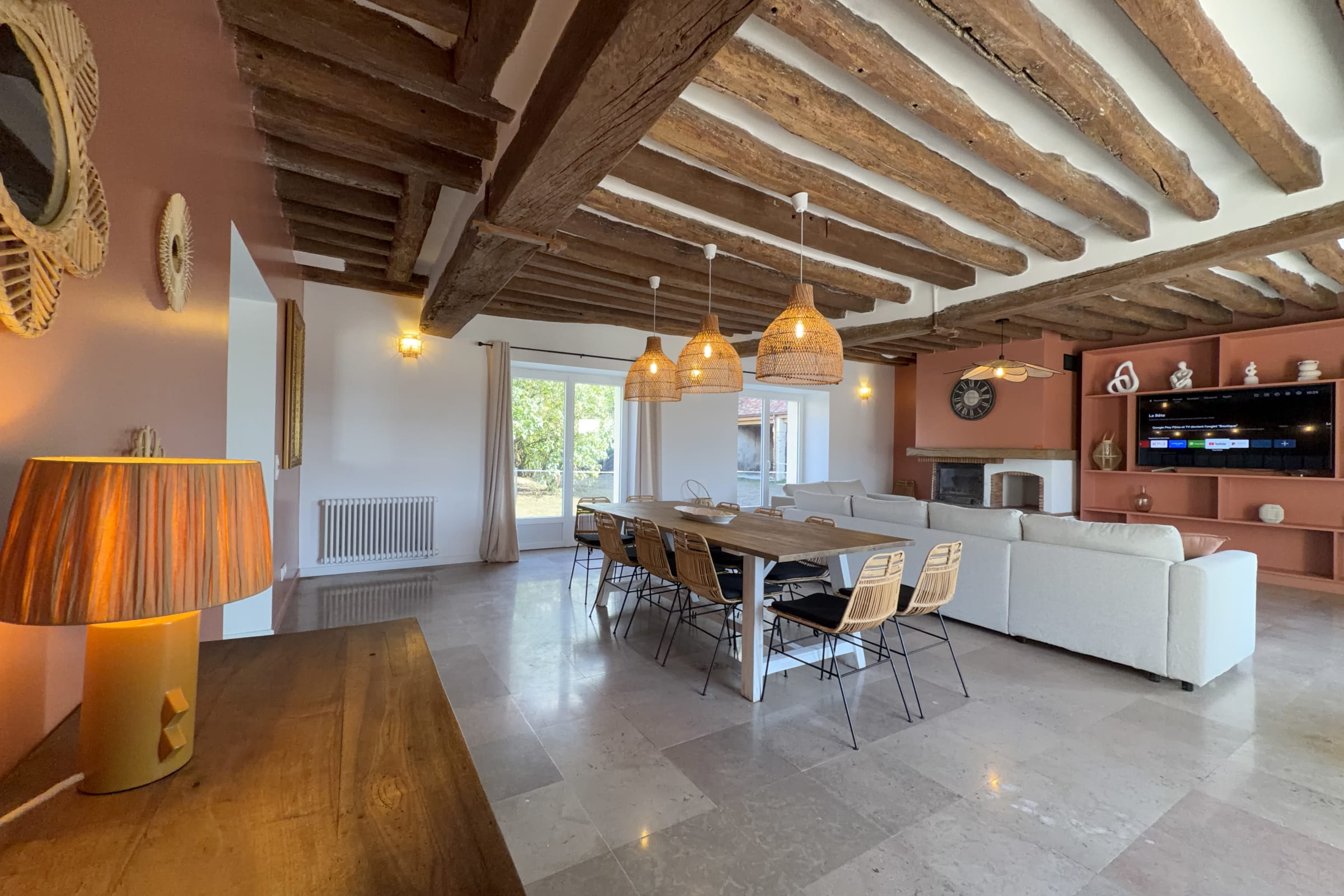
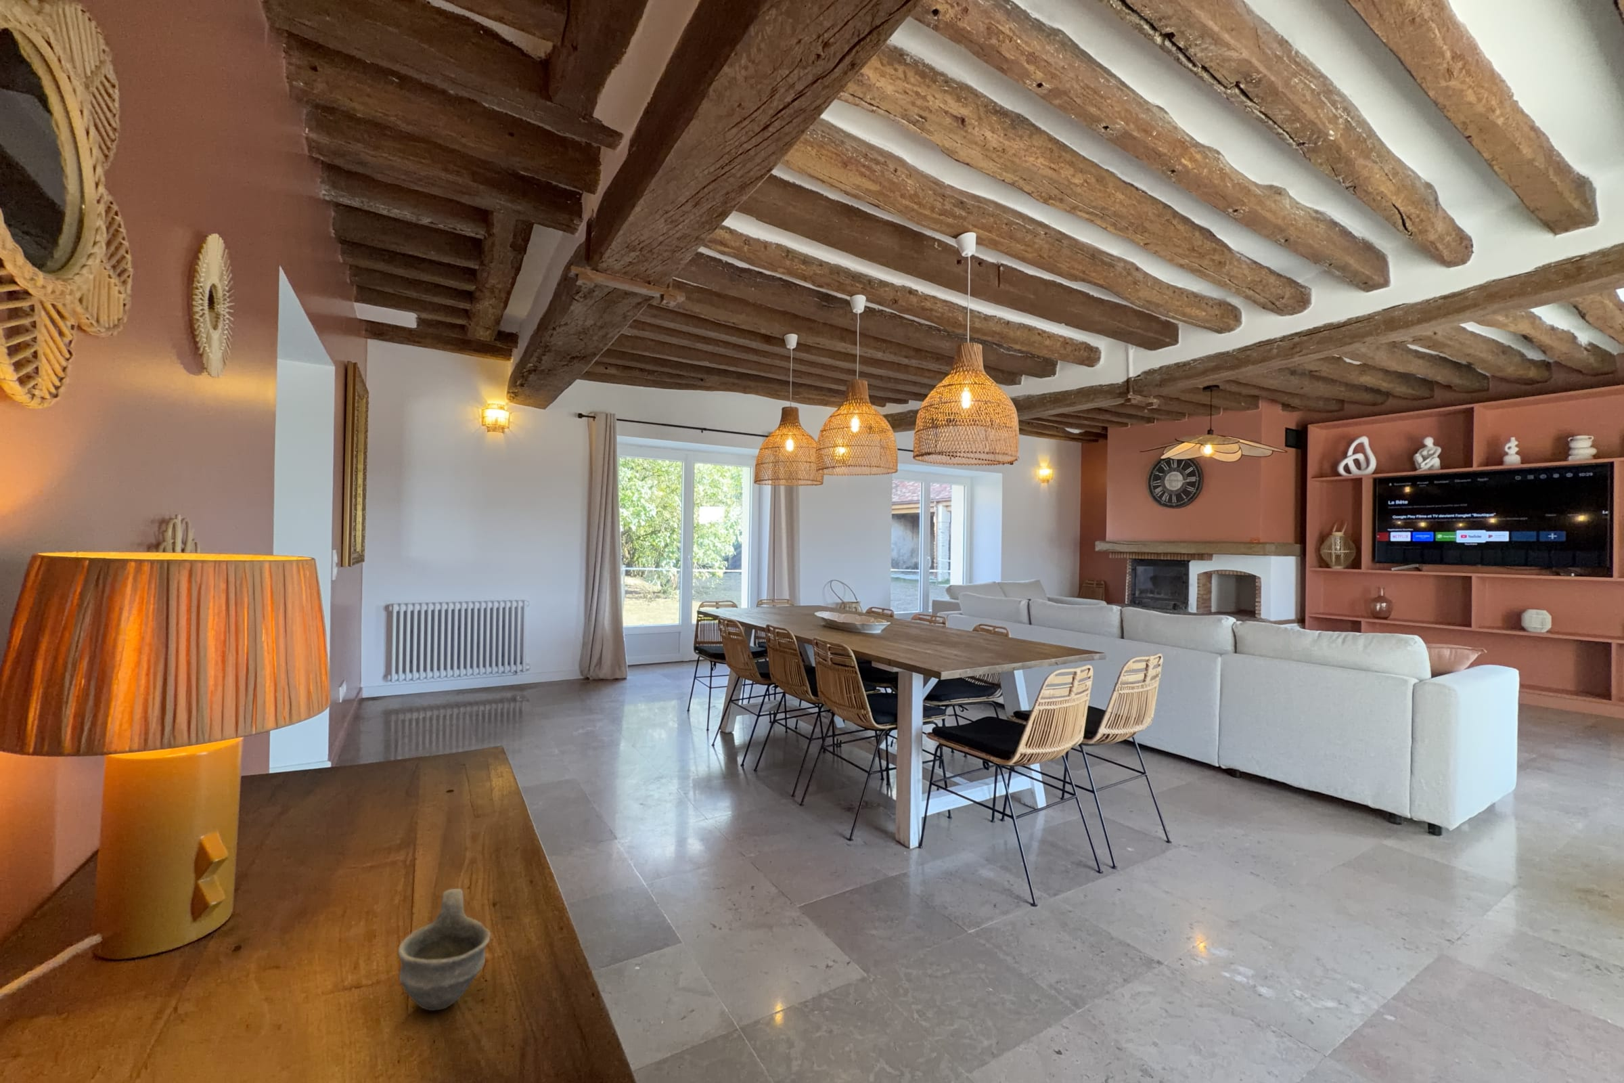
+ cup [398,888,492,1012]
